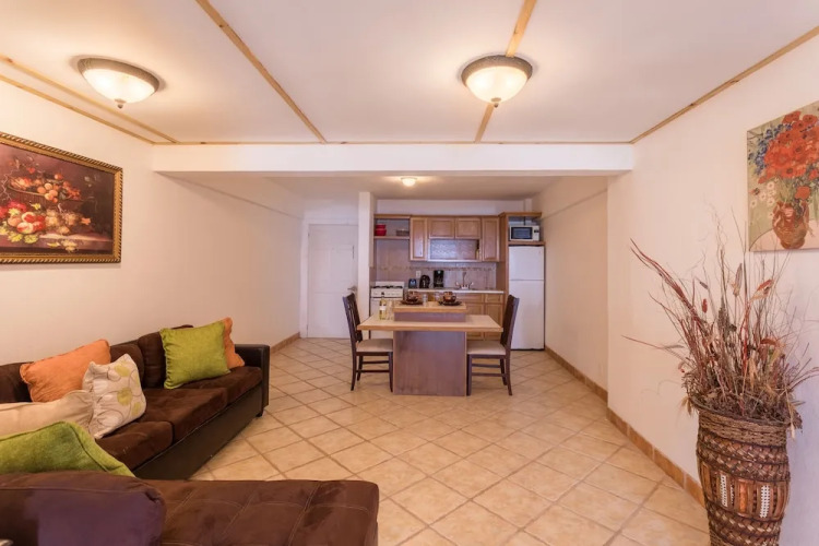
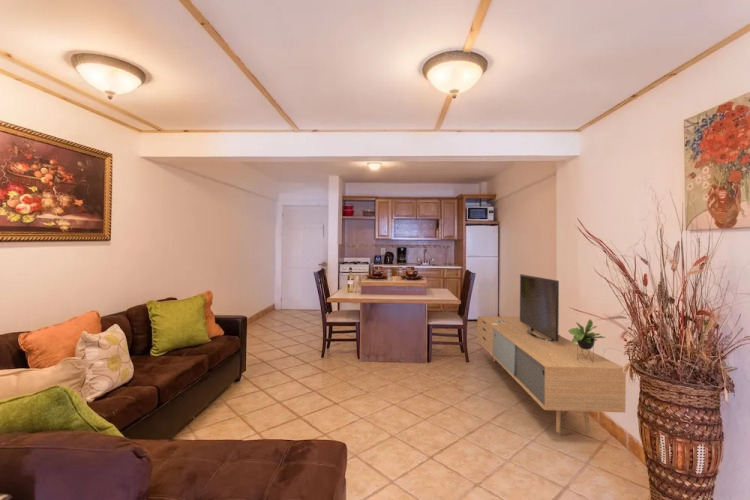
+ media console [476,273,627,435]
